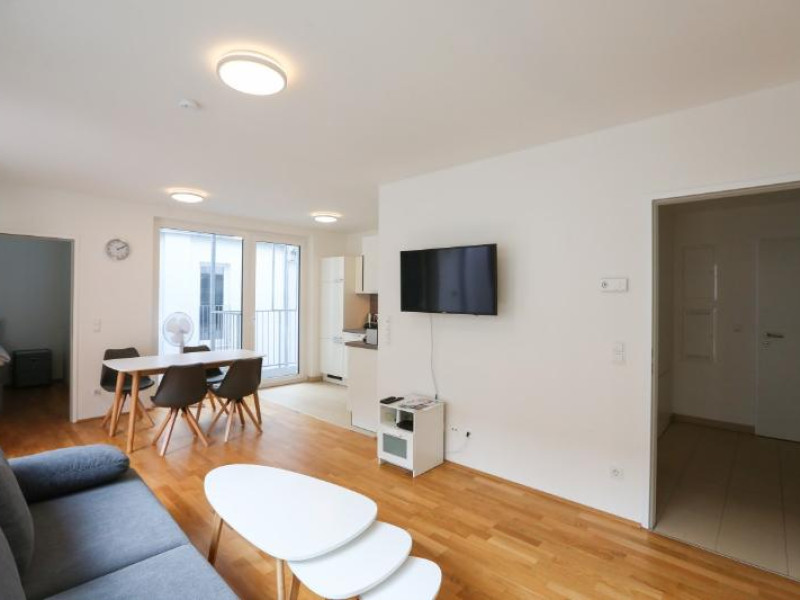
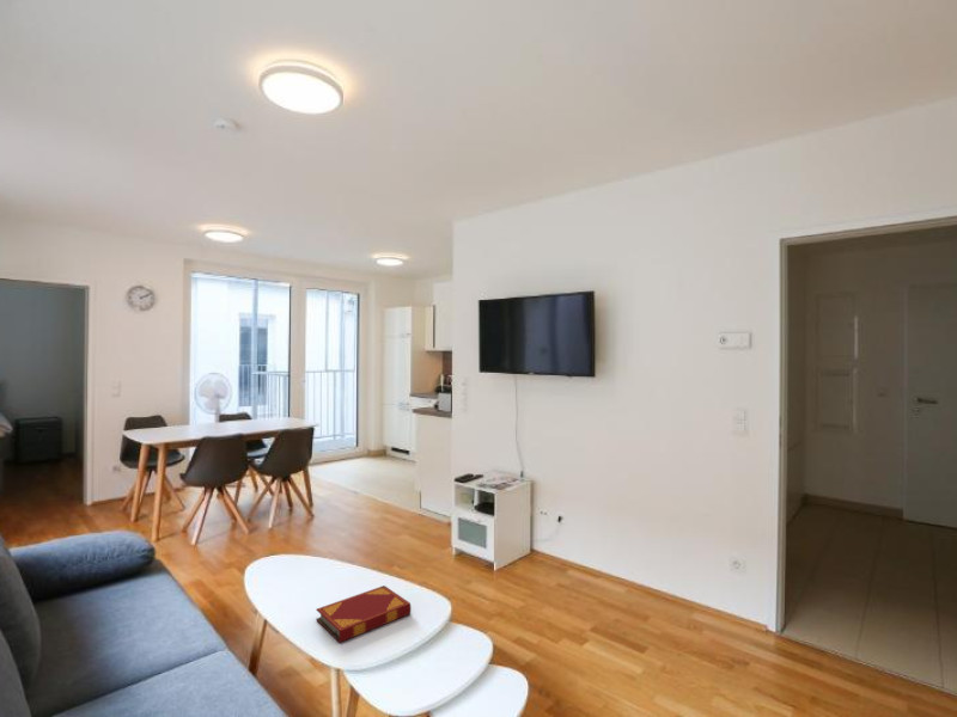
+ hardback book [315,584,413,644]
